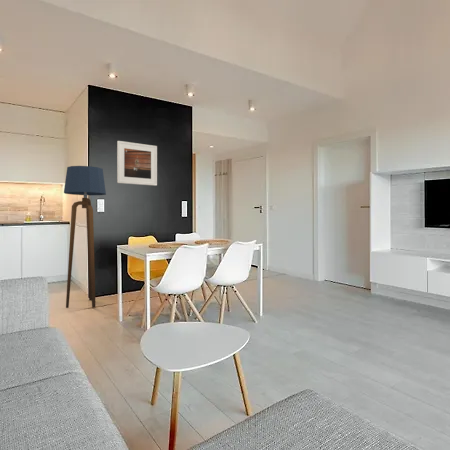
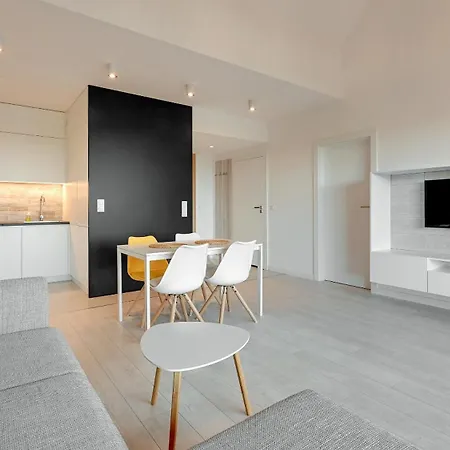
- floor lamp [63,165,107,309]
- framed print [116,140,158,187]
